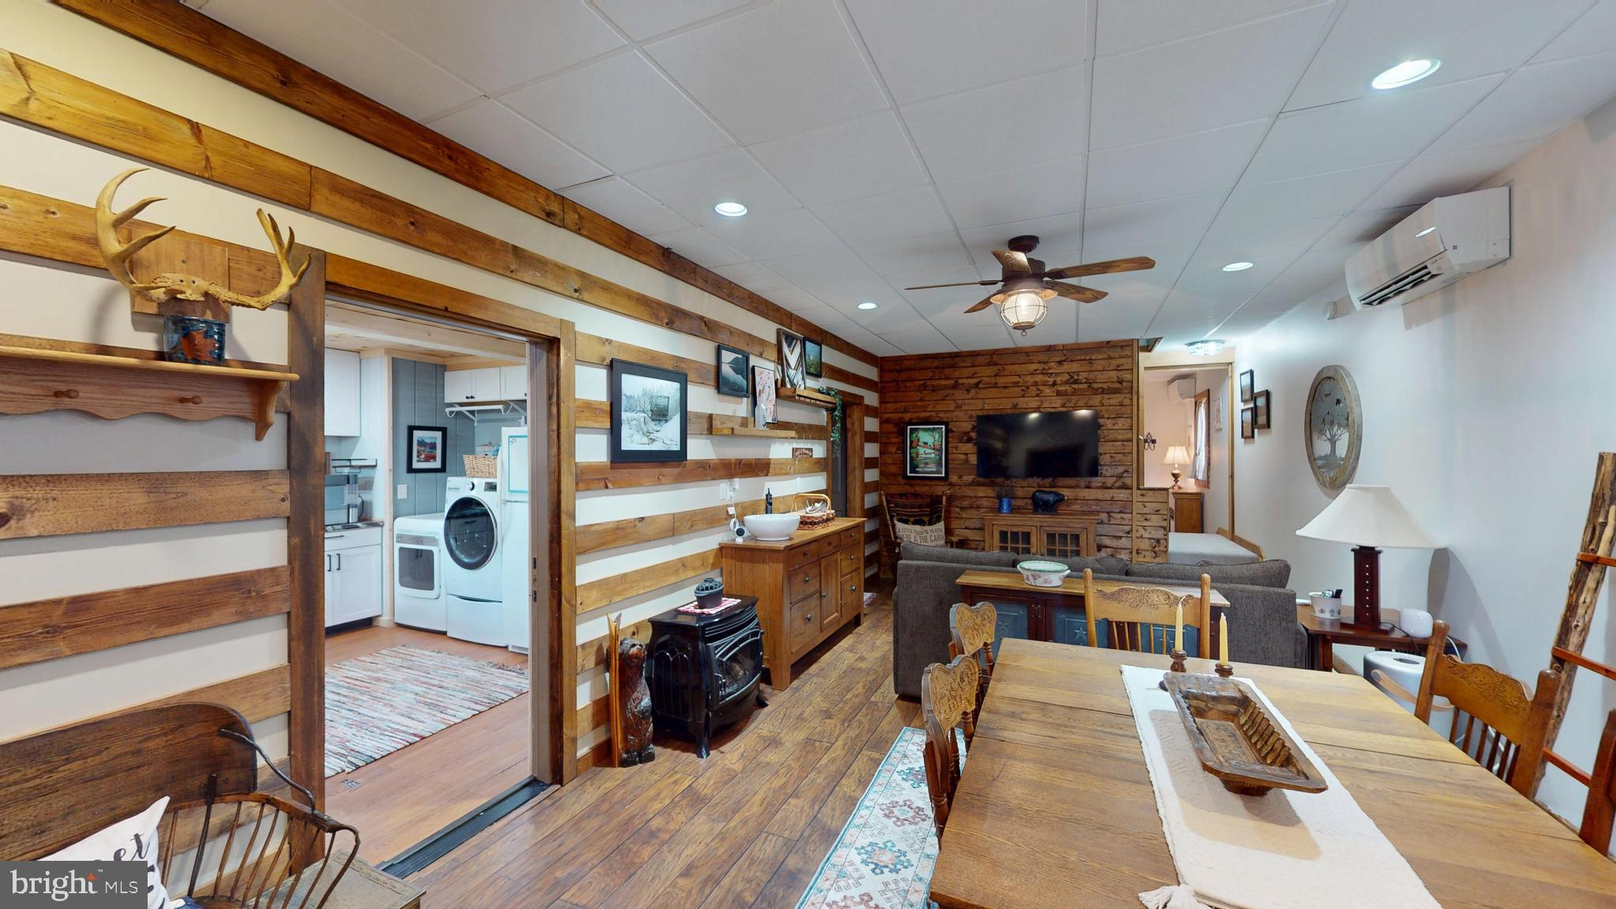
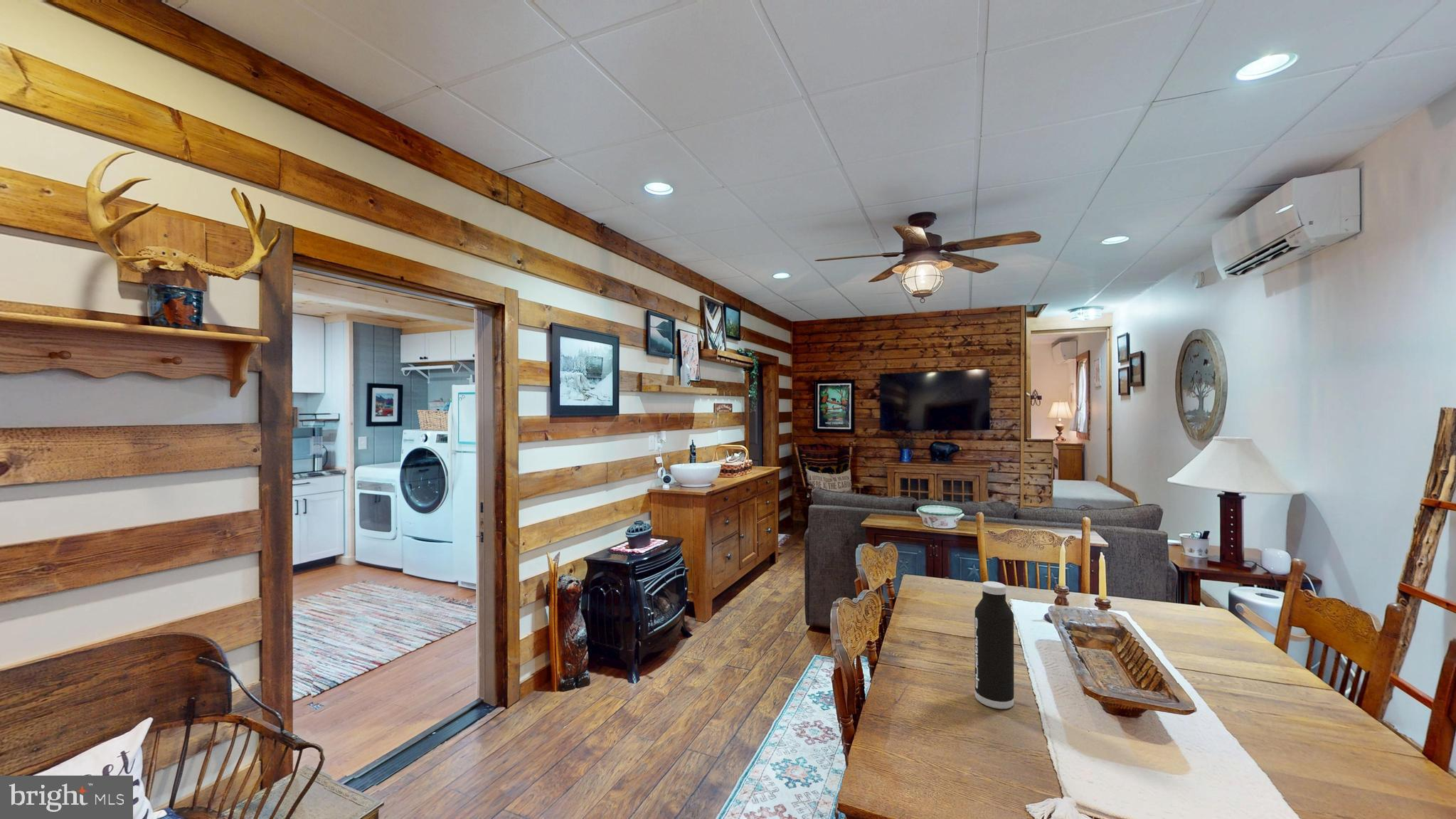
+ water bottle [974,581,1014,709]
